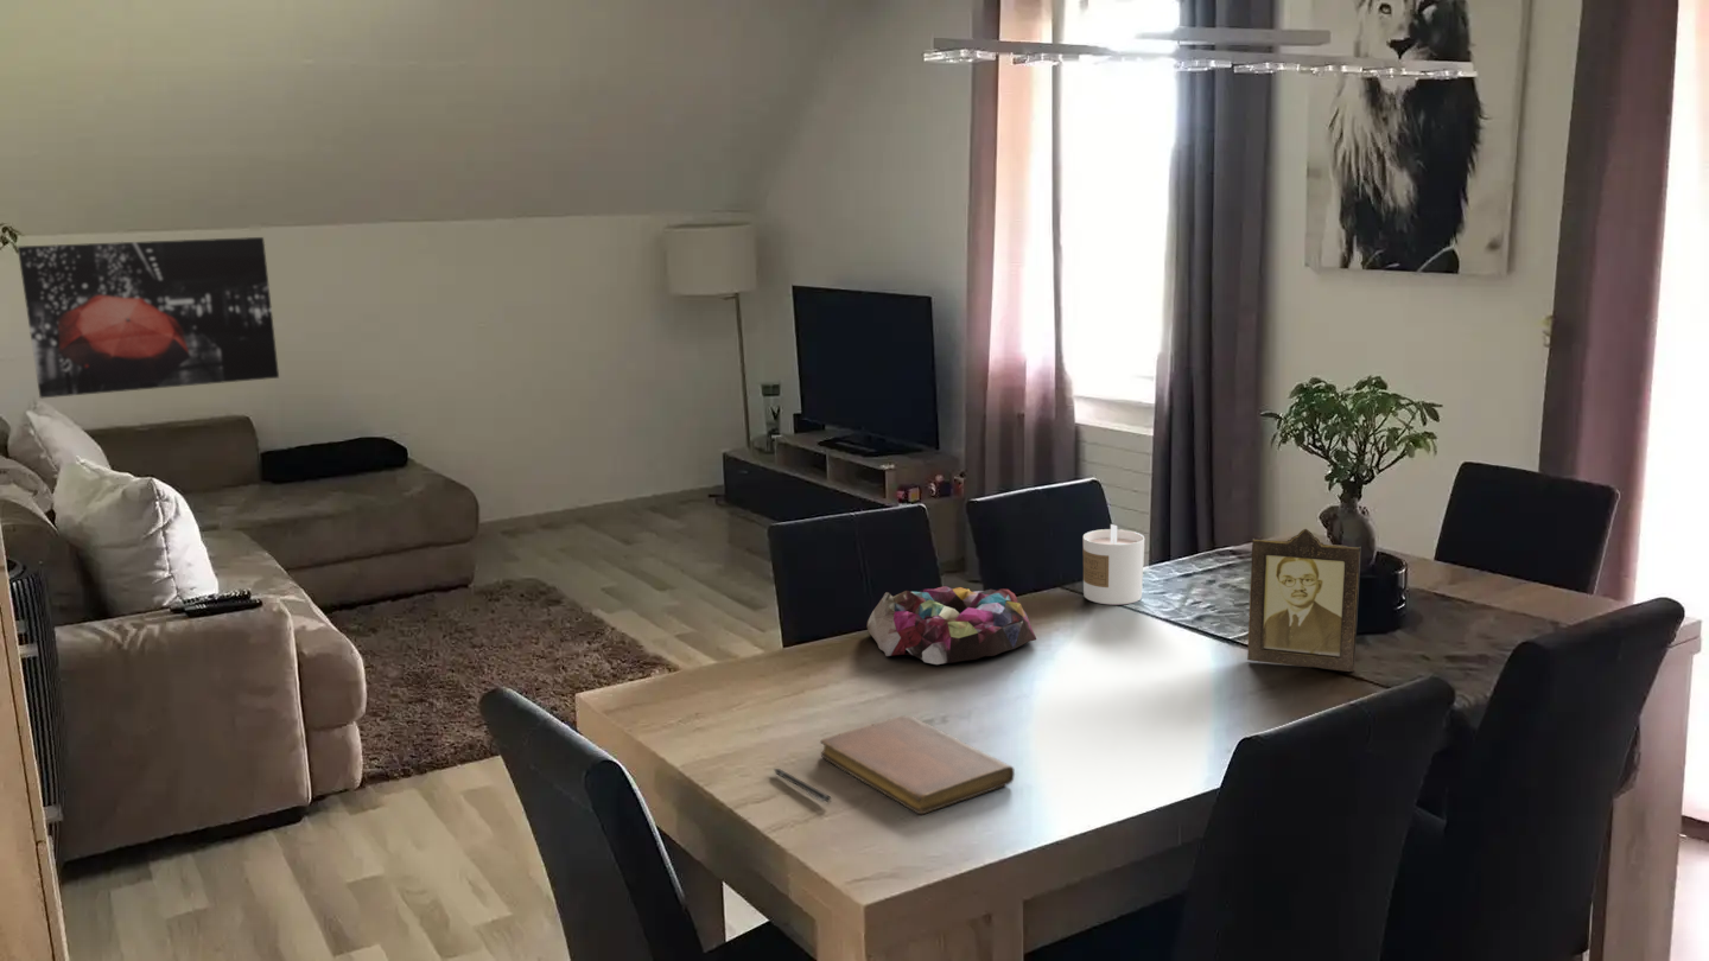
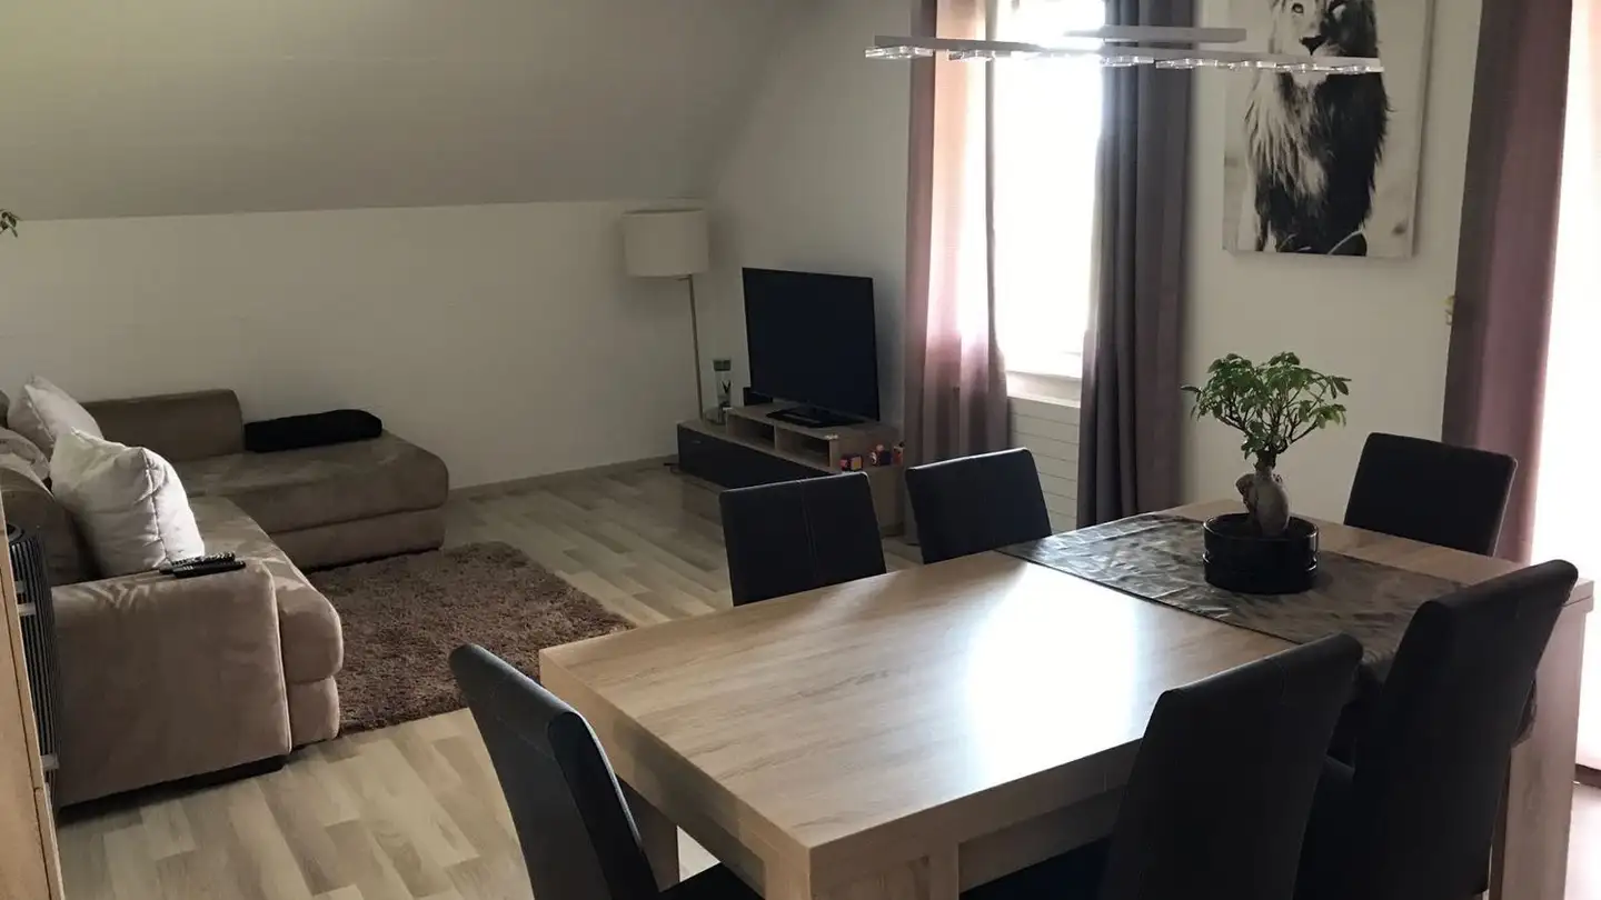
- candle [1082,523,1145,606]
- notebook [819,714,1016,815]
- wall art [17,236,280,400]
- pen [773,768,832,803]
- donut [865,585,1037,666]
- photo frame [1246,528,1362,673]
